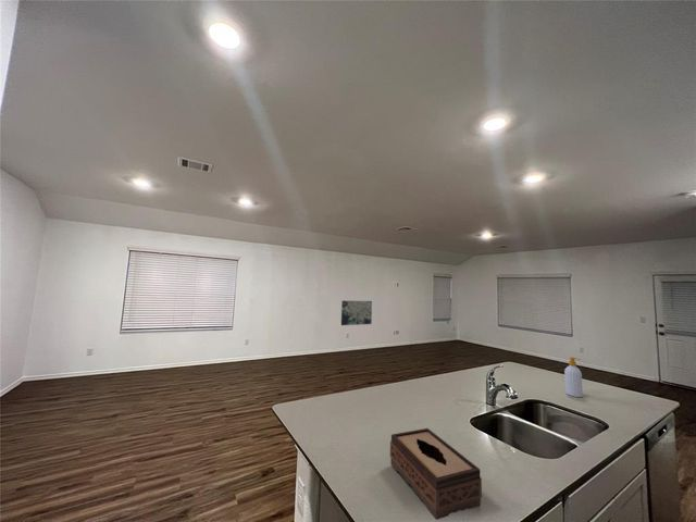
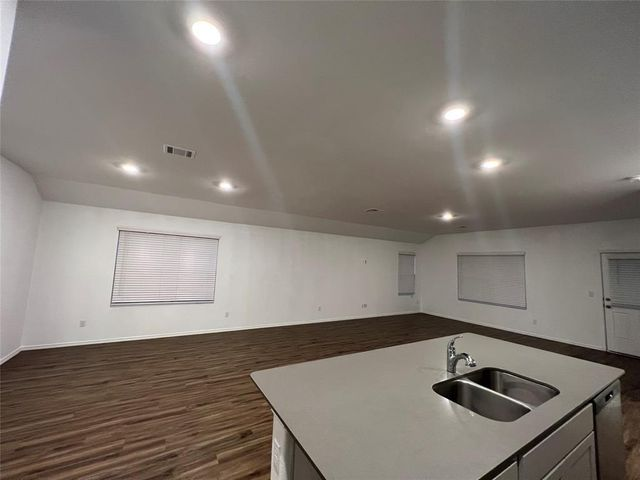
- tissue box [389,427,483,521]
- soap bottle [563,356,584,398]
- wall art [340,300,373,326]
